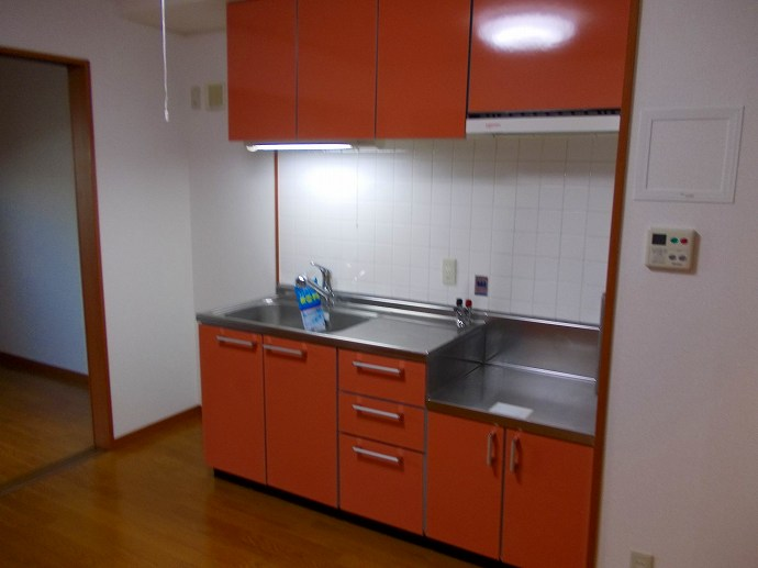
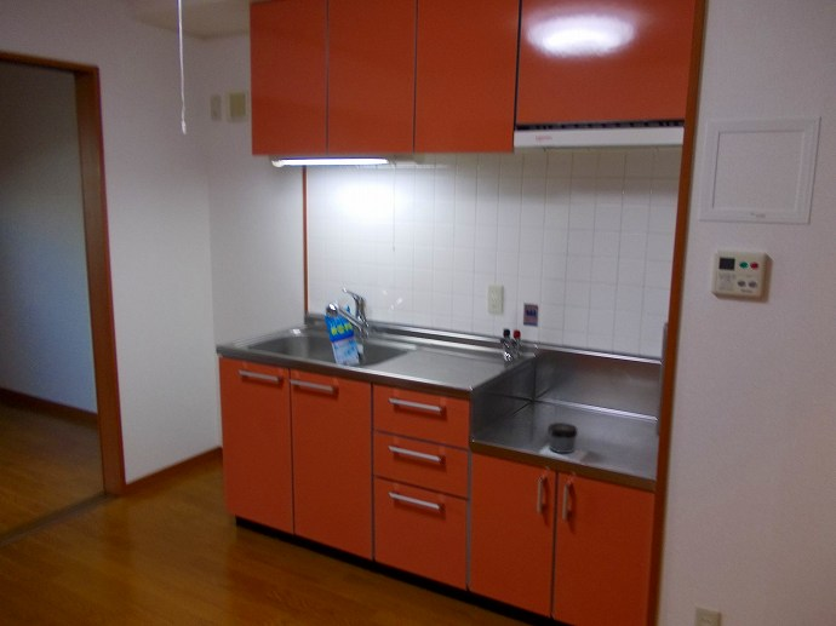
+ jar [546,421,579,454]
